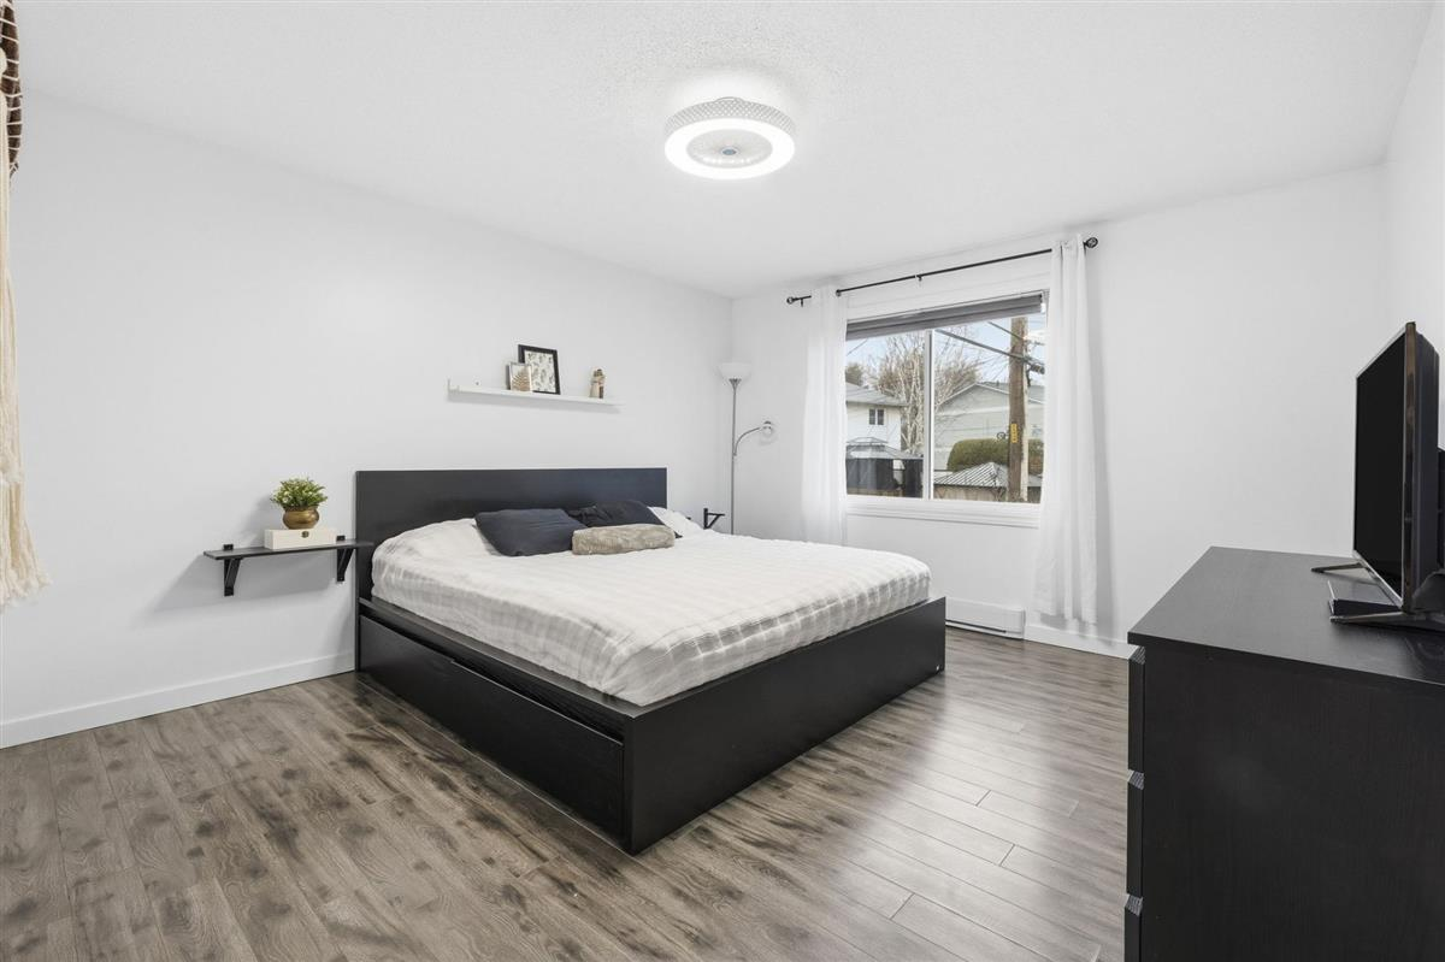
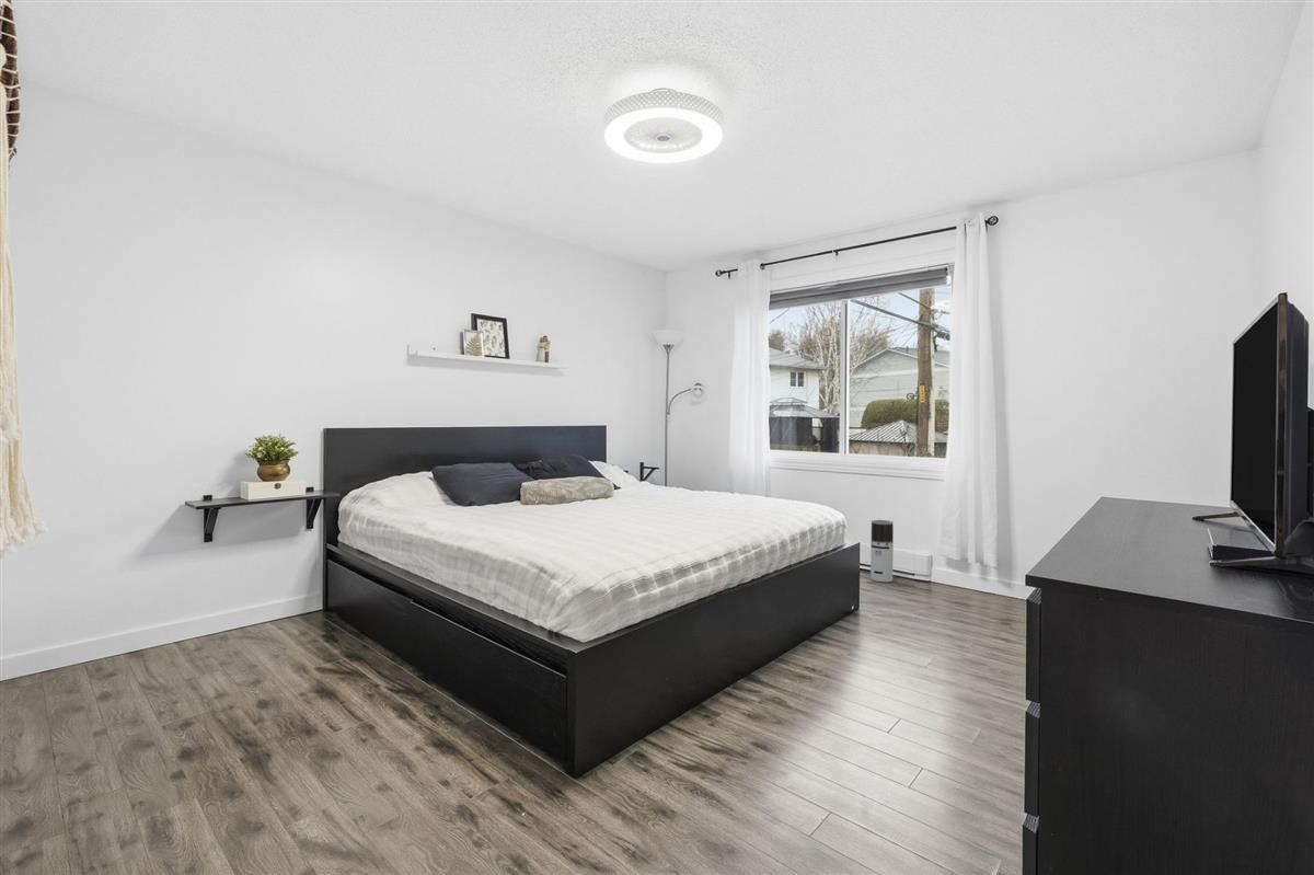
+ air purifier [869,519,895,584]
